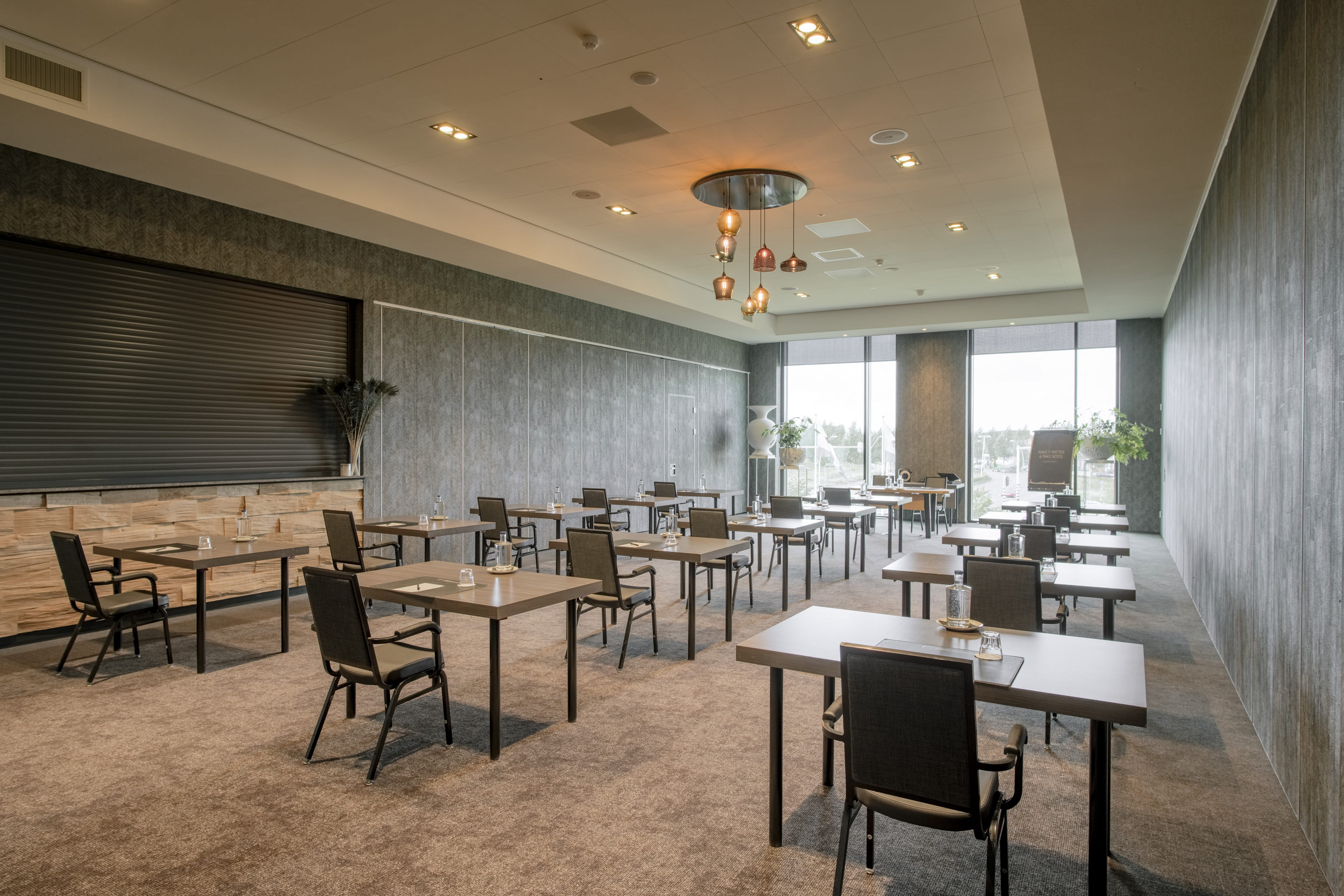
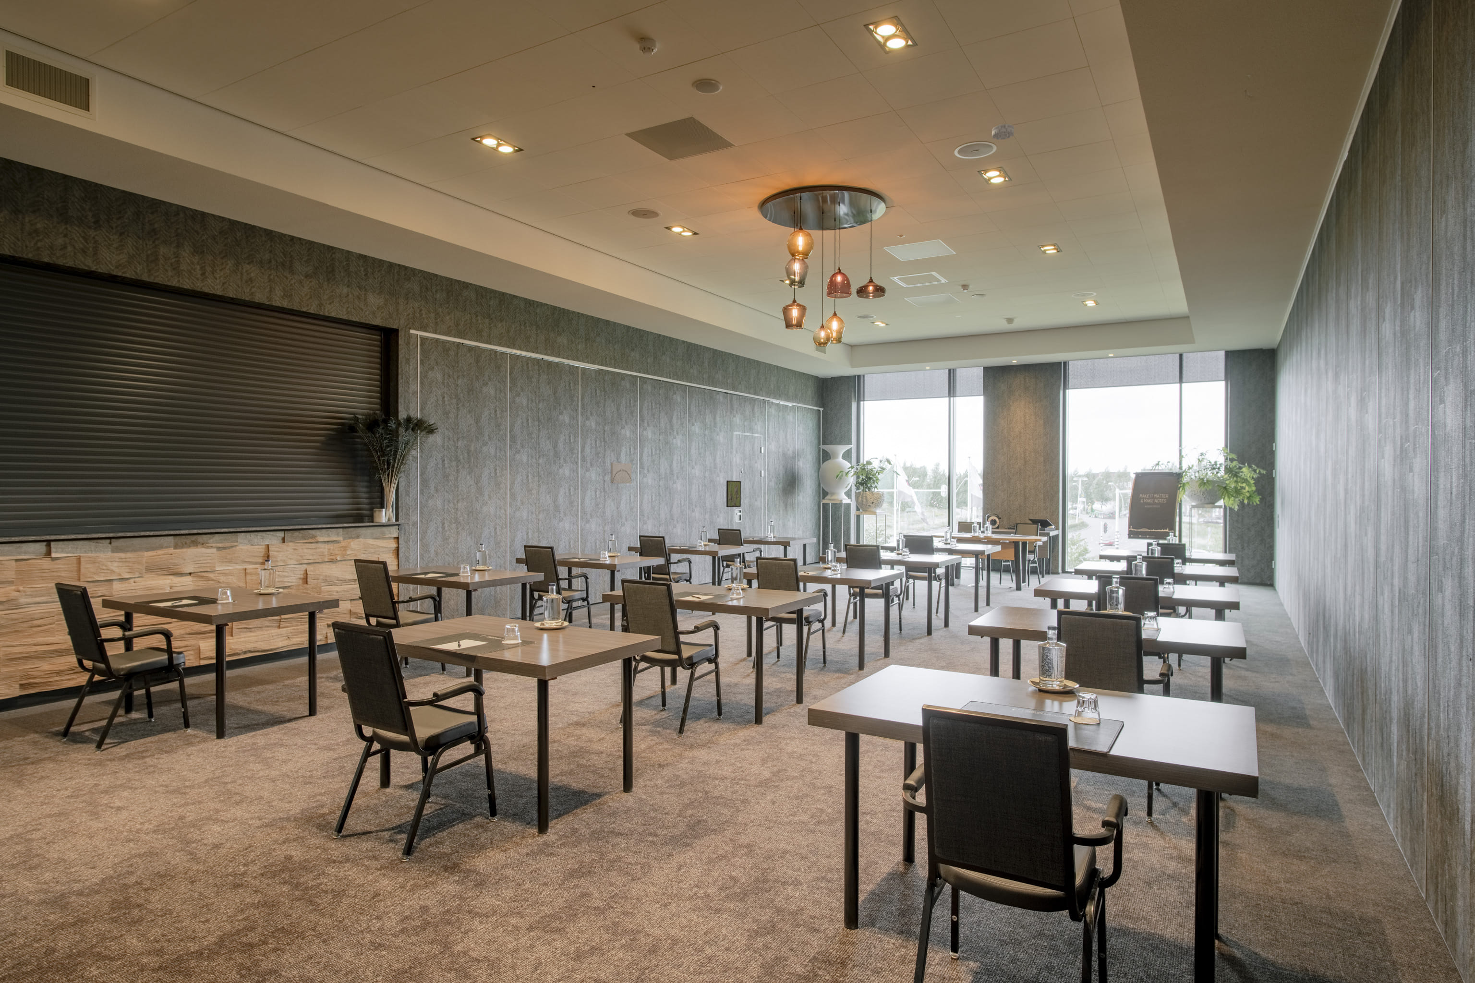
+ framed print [727,479,742,508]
+ smoke detector [991,123,1014,140]
+ wall art [610,462,632,484]
